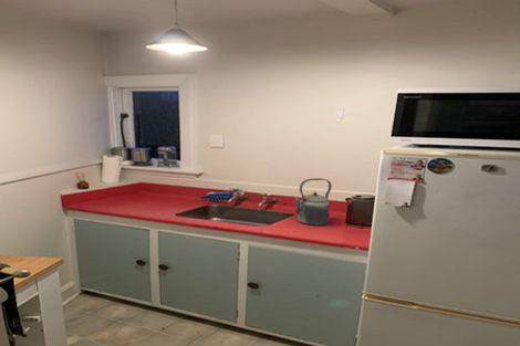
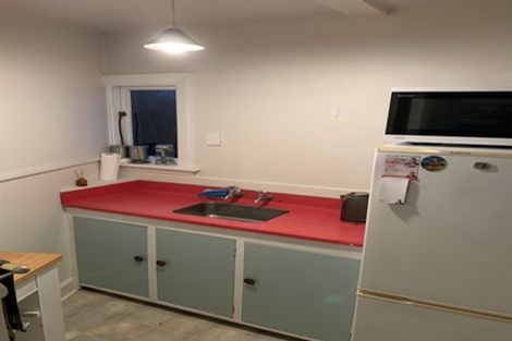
- kettle [292,177,333,227]
